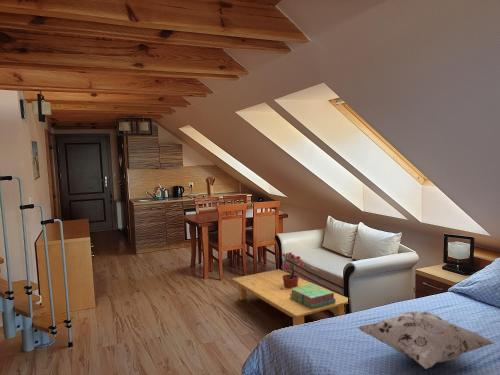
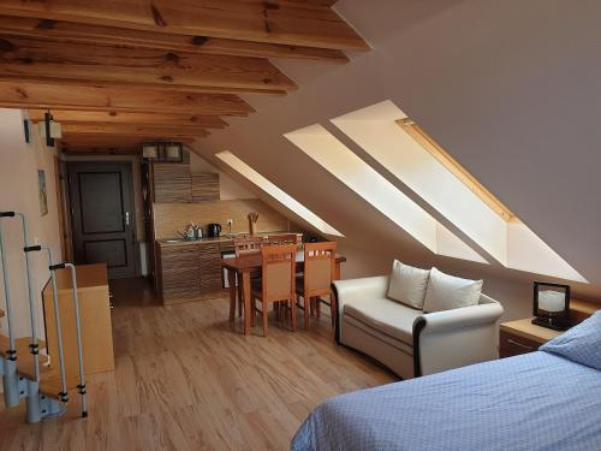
- stack of books [290,283,336,309]
- coffee table [231,268,349,327]
- decorative pillow [356,310,496,370]
- potted plant [280,251,305,289]
